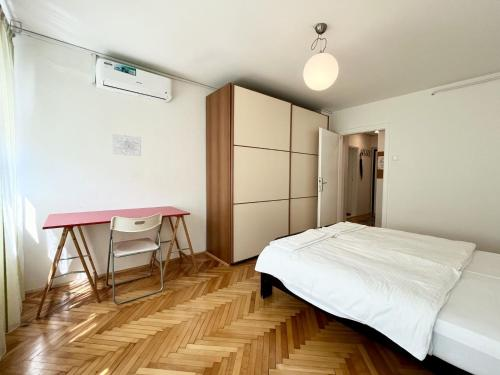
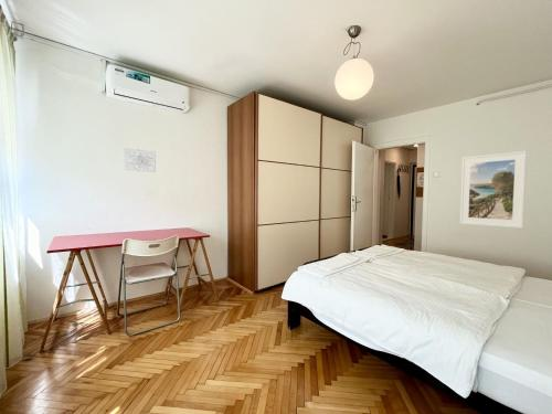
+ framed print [459,150,528,230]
